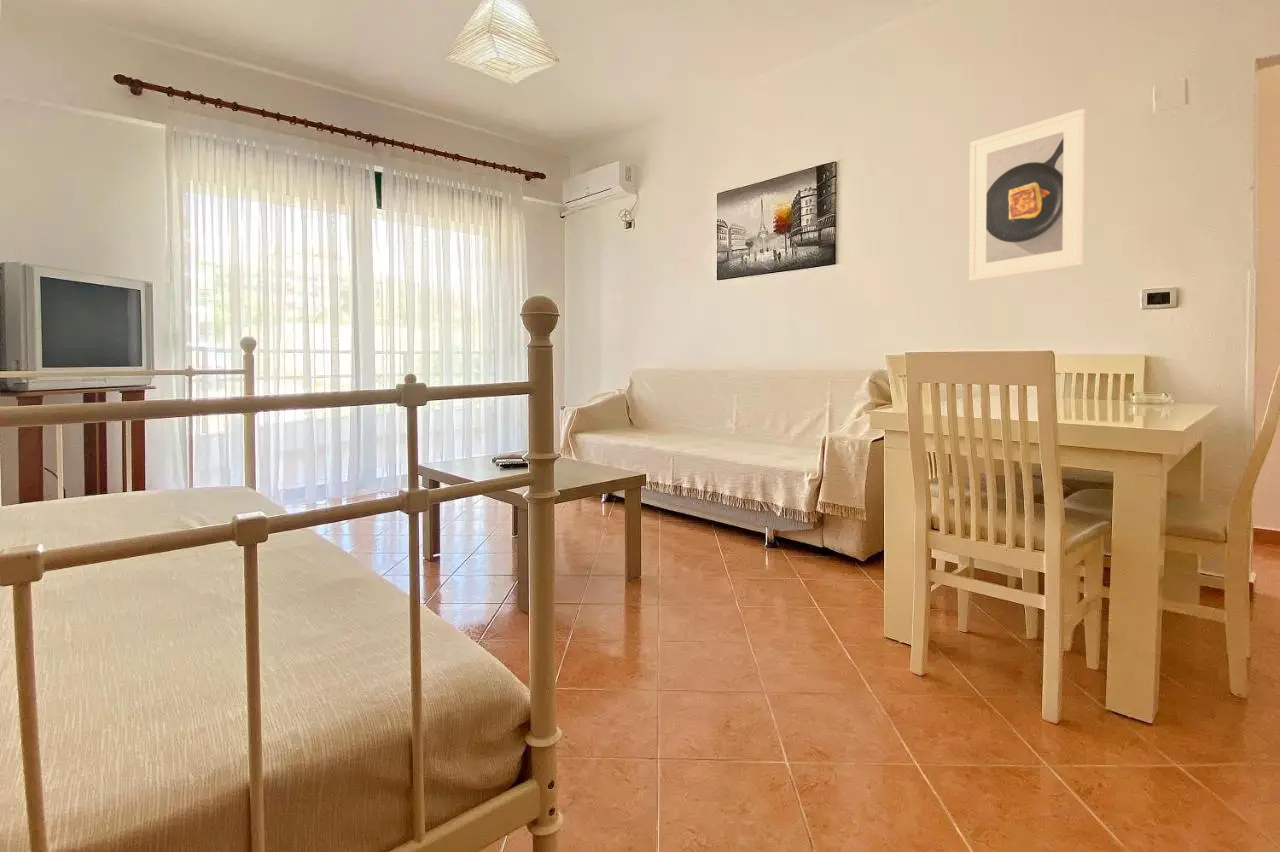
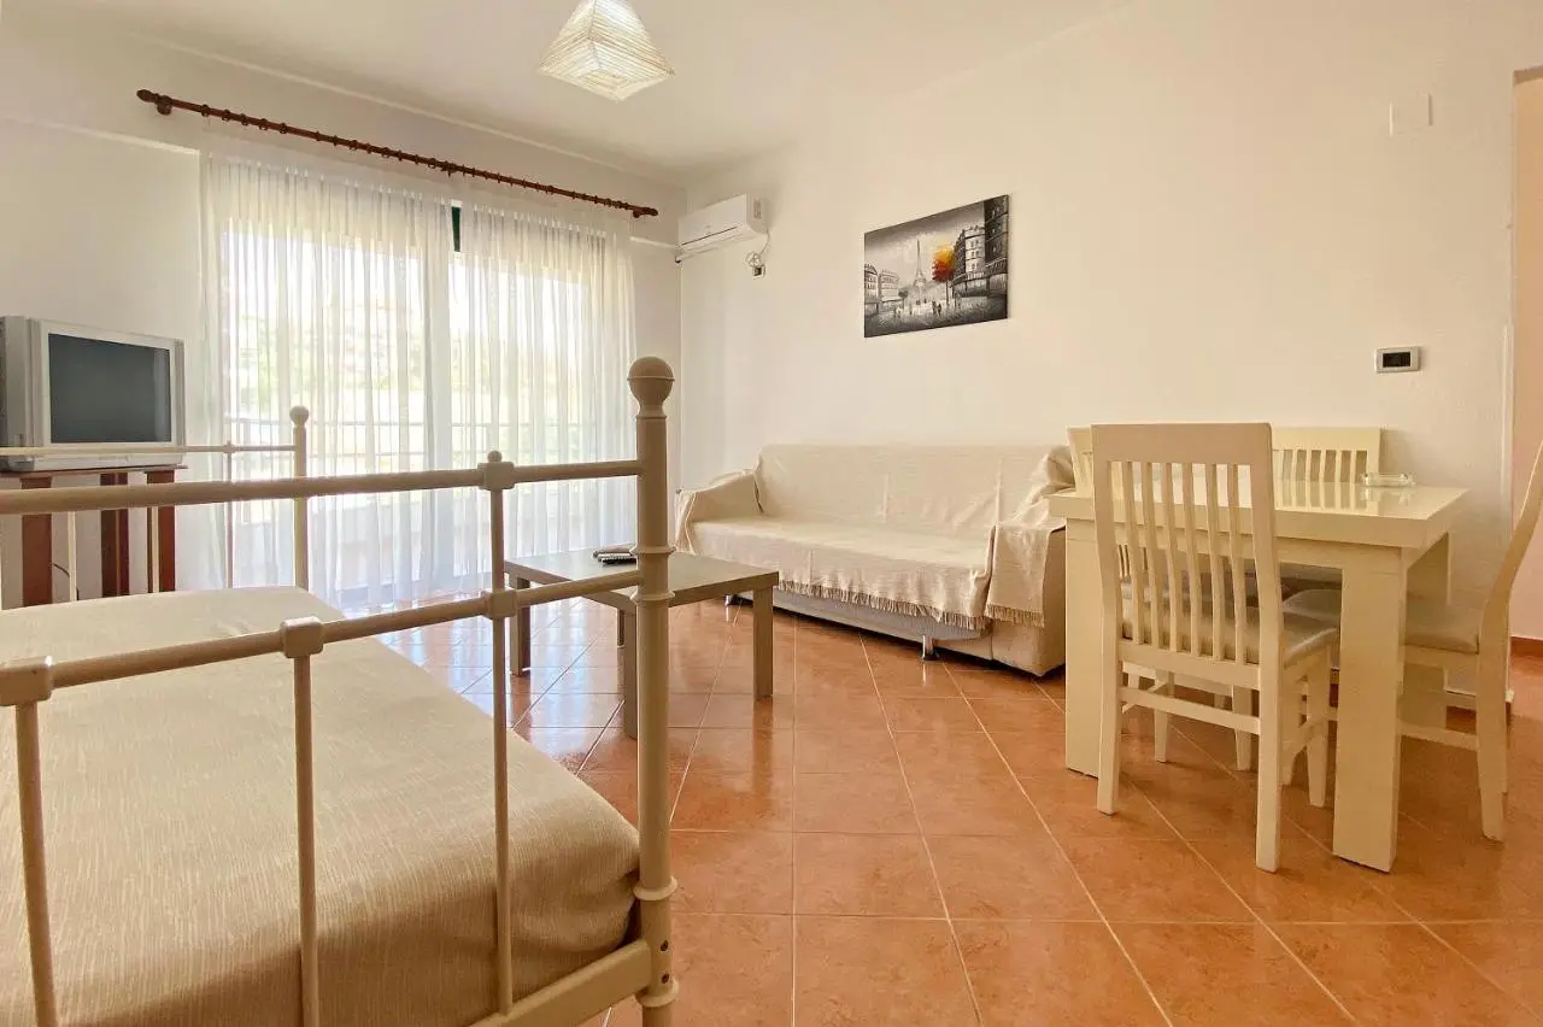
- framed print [968,108,1086,282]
